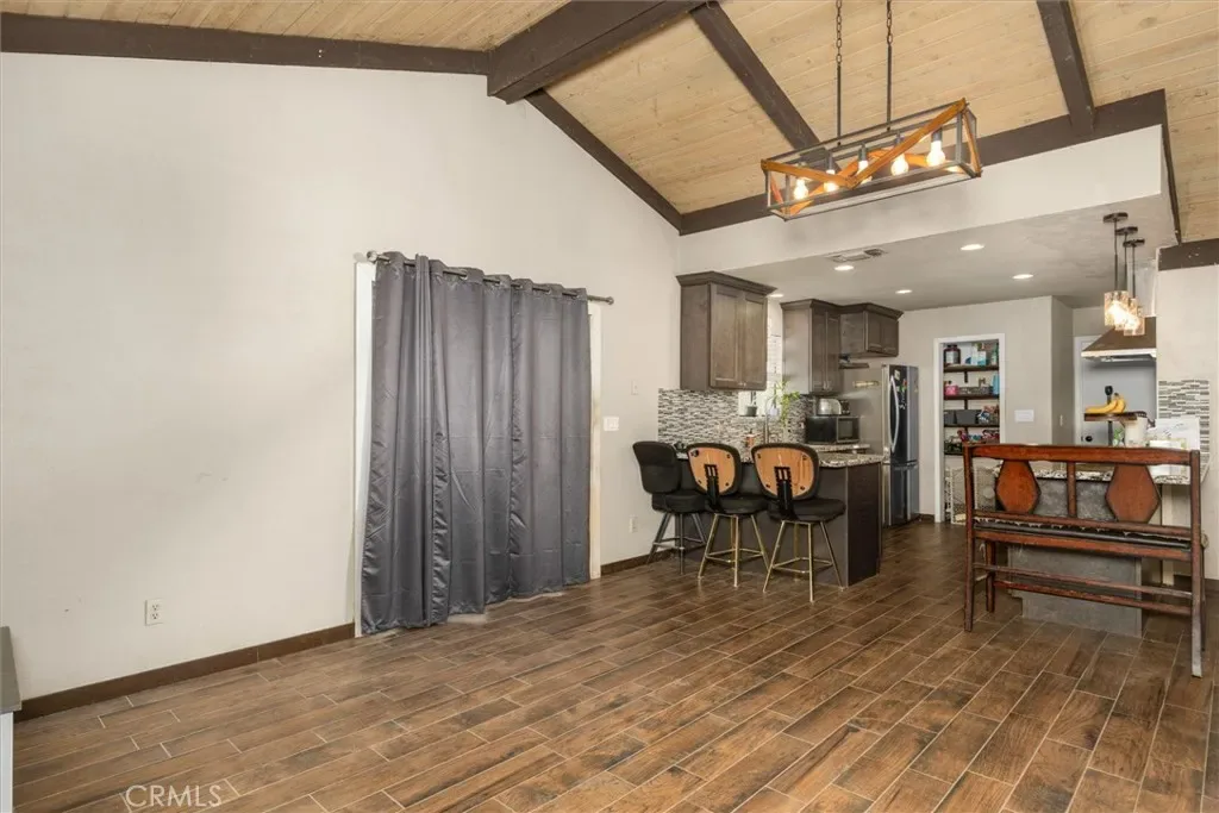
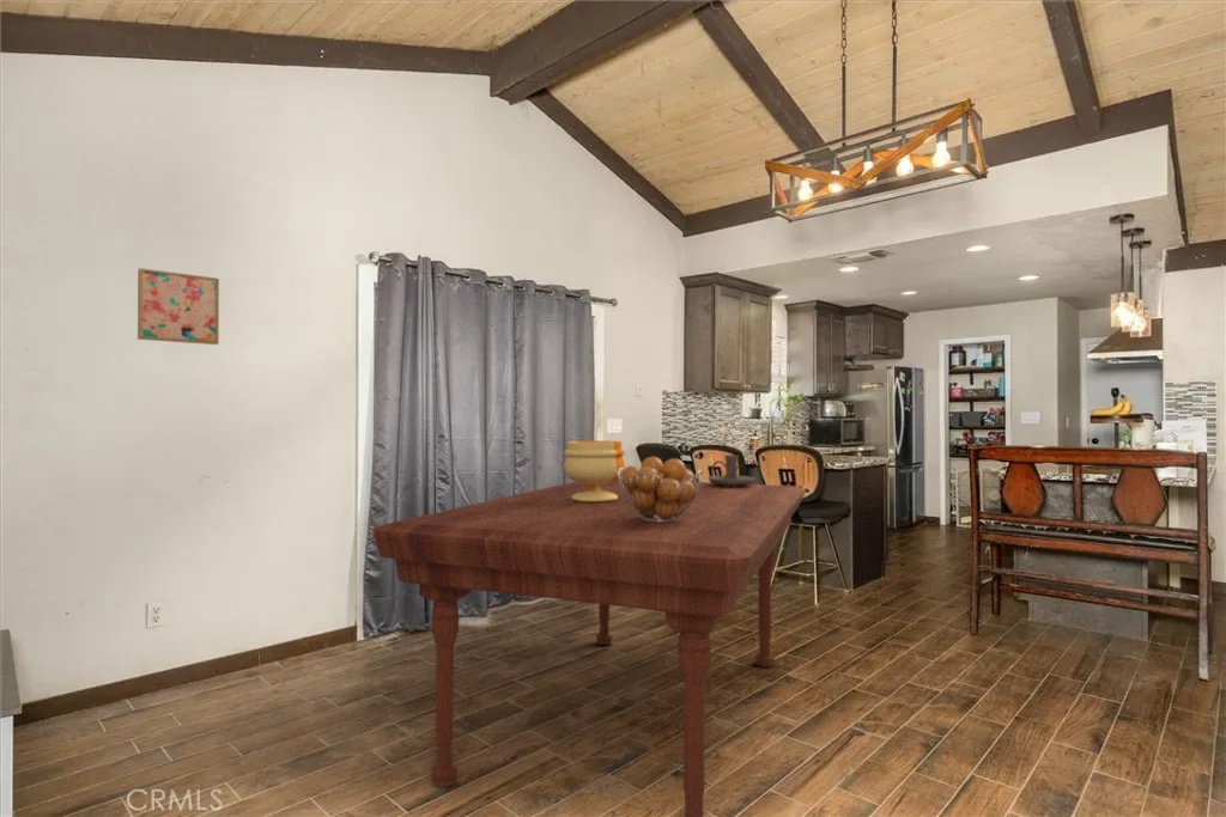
+ wall art [136,267,220,346]
+ candle holder [708,453,757,487]
+ footed bowl [563,440,626,502]
+ dining table [372,478,807,817]
+ fruit basket [618,456,703,522]
